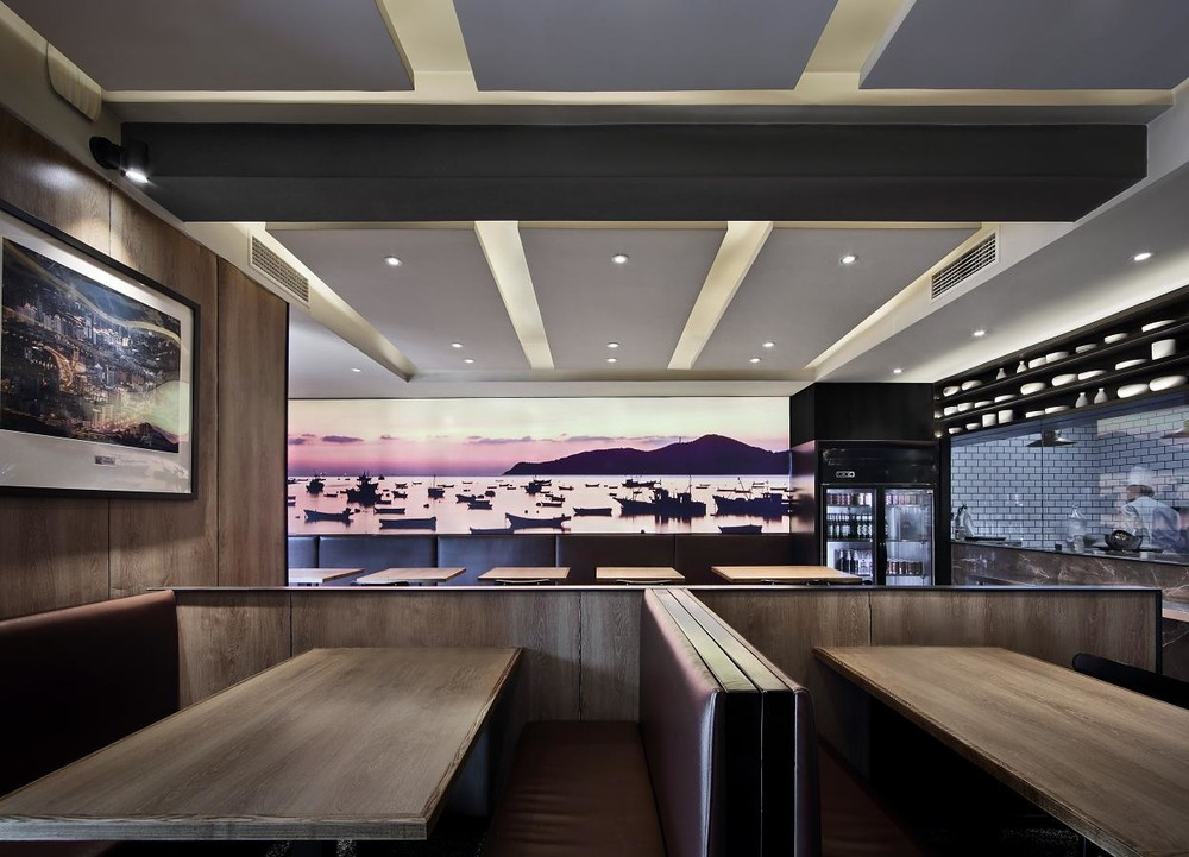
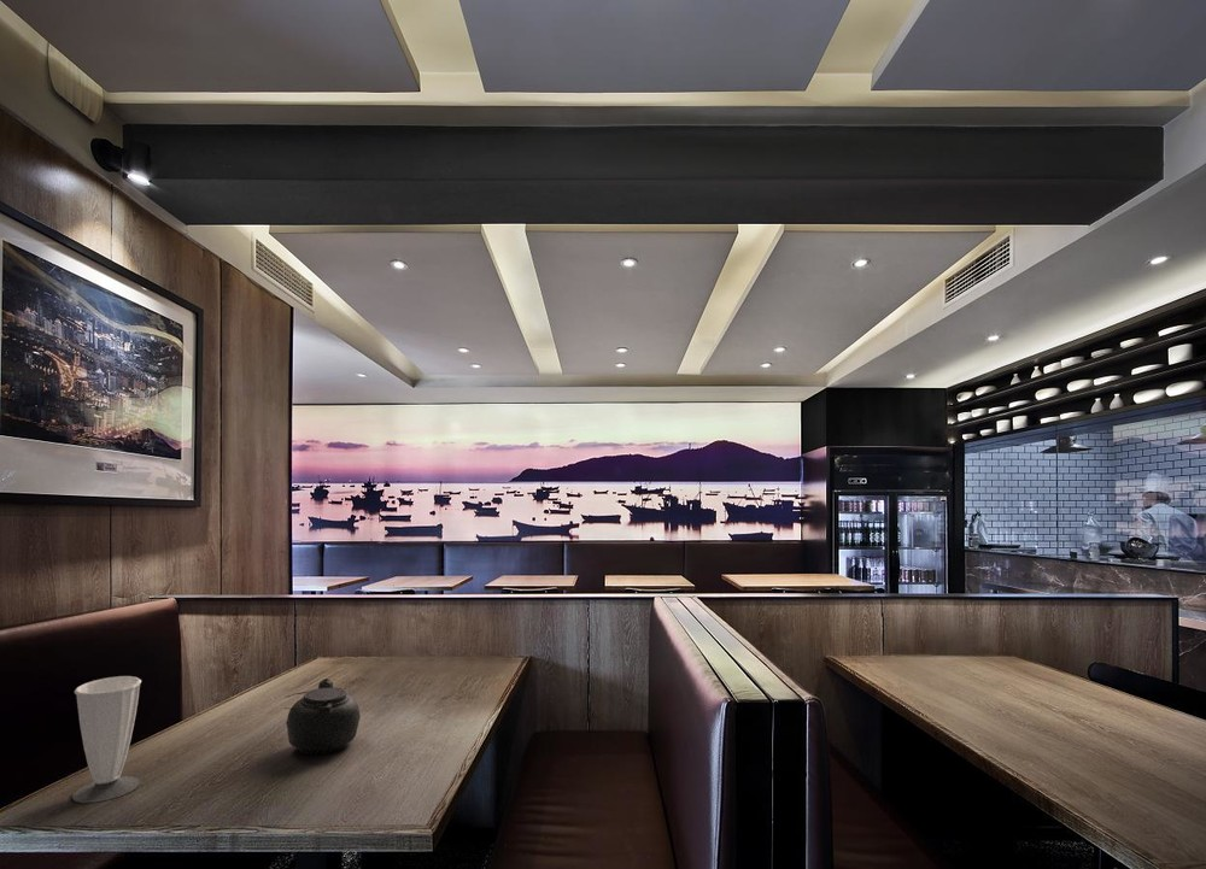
+ cup [71,675,142,805]
+ teapot [283,677,362,756]
